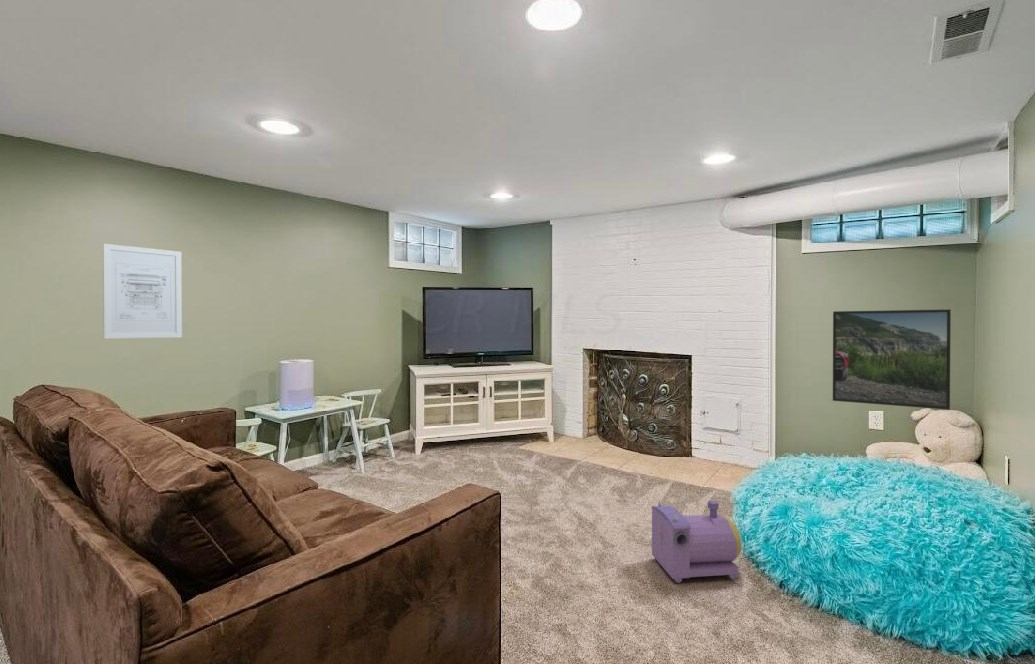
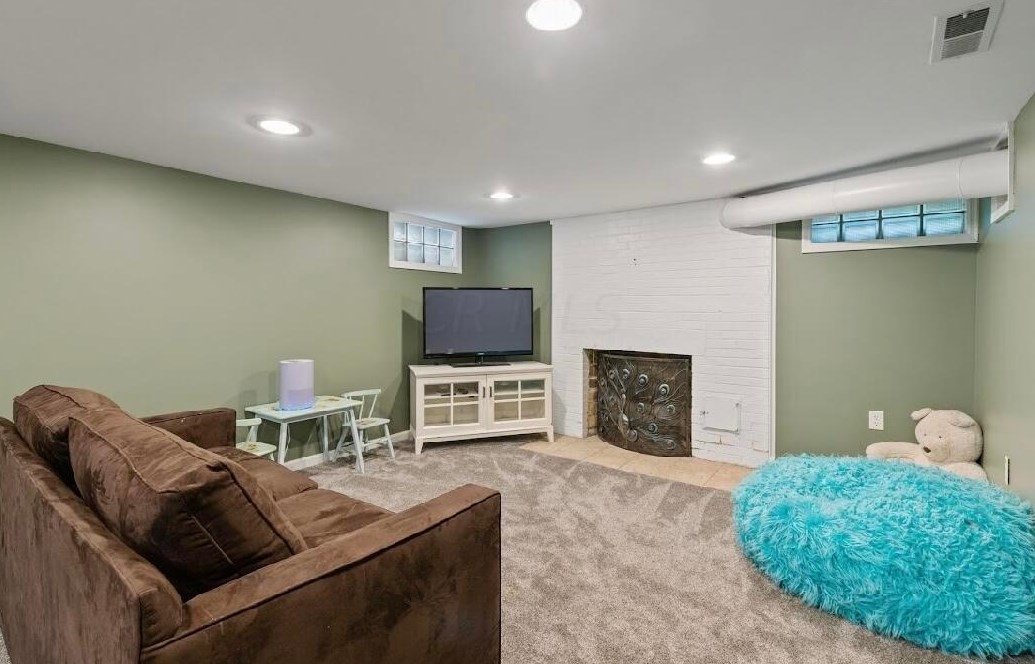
- wall art [102,243,183,339]
- toy train [650,498,743,584]
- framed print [832,308,952,411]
